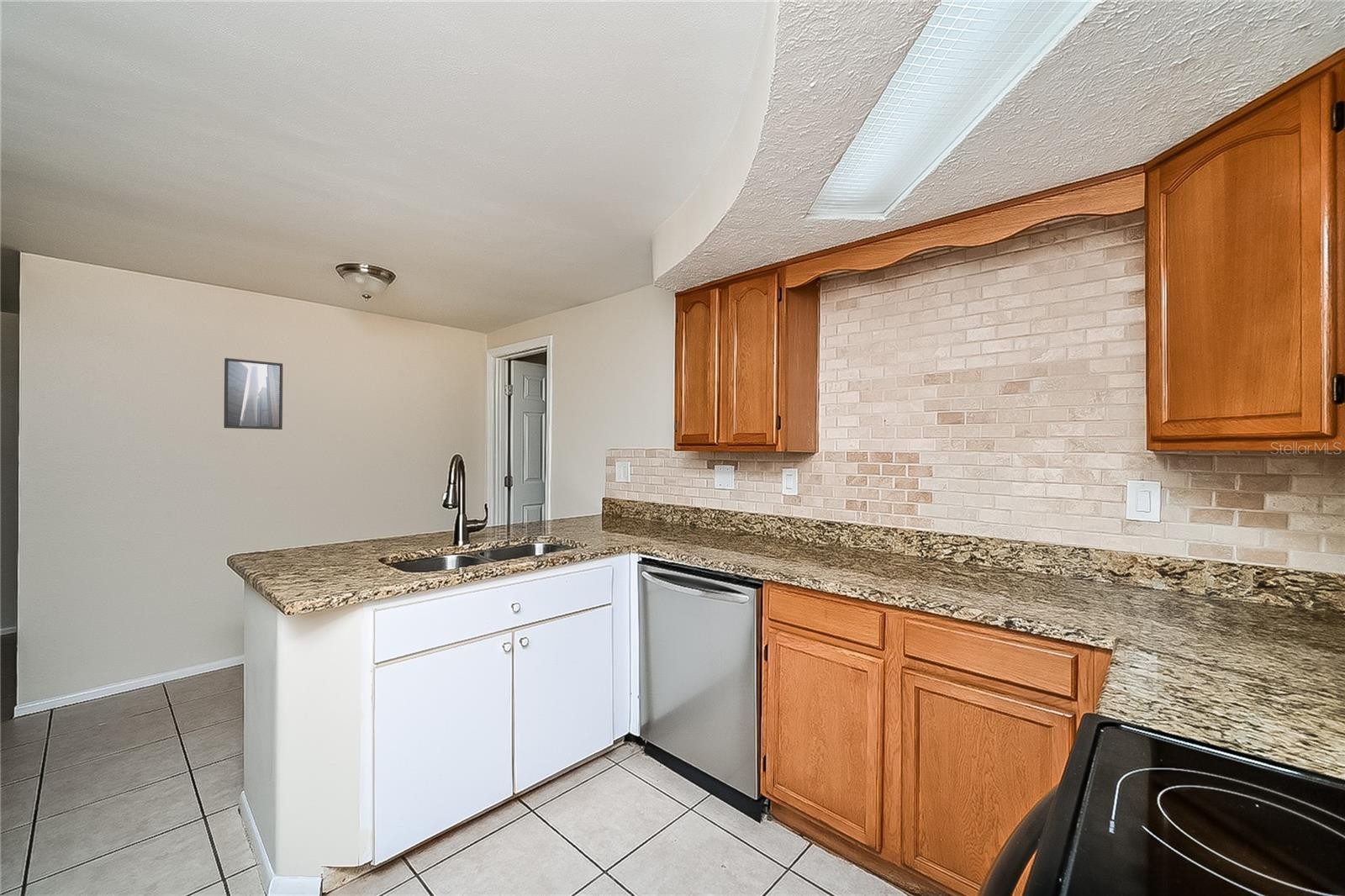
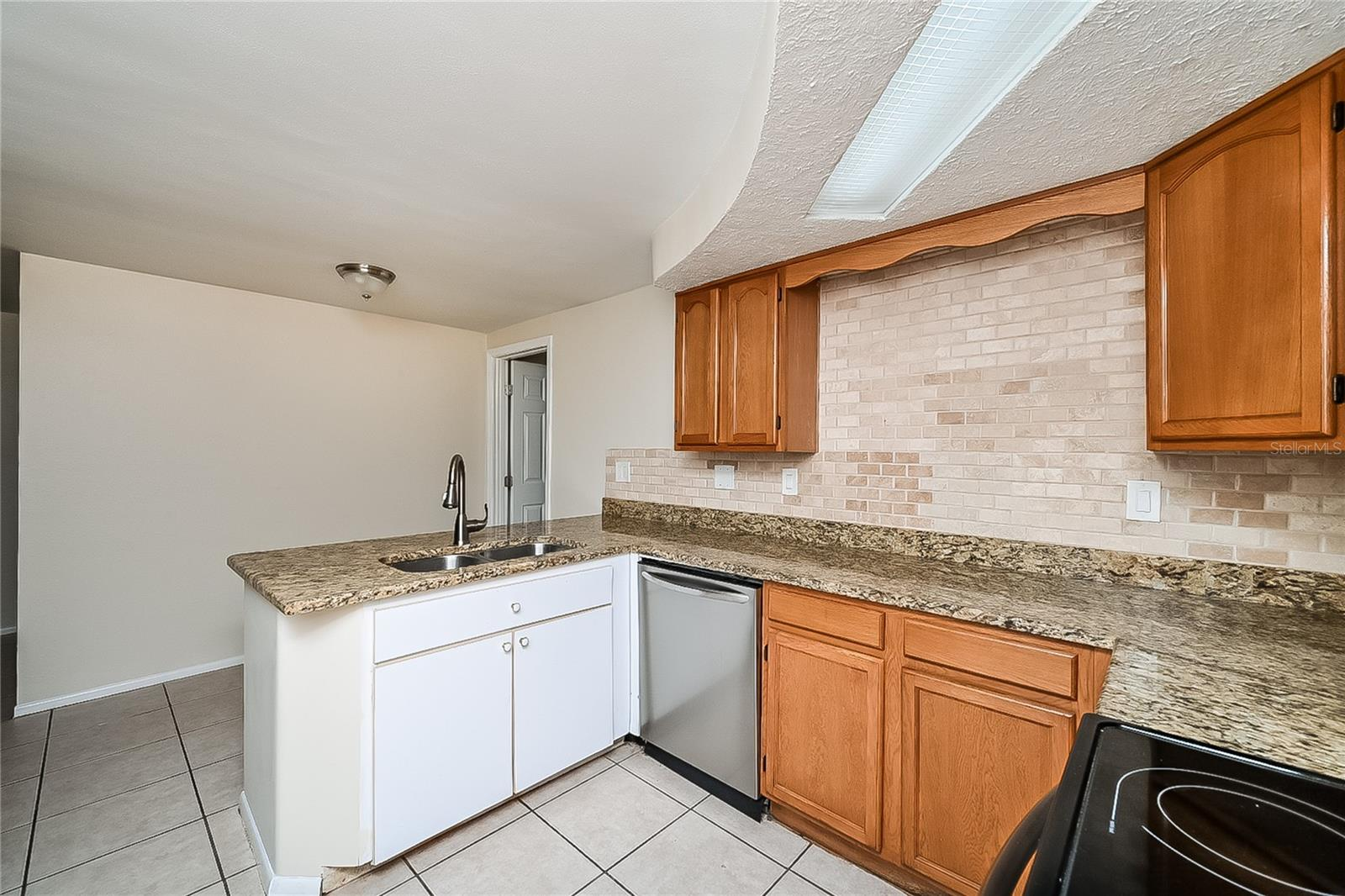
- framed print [223,357,283,430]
